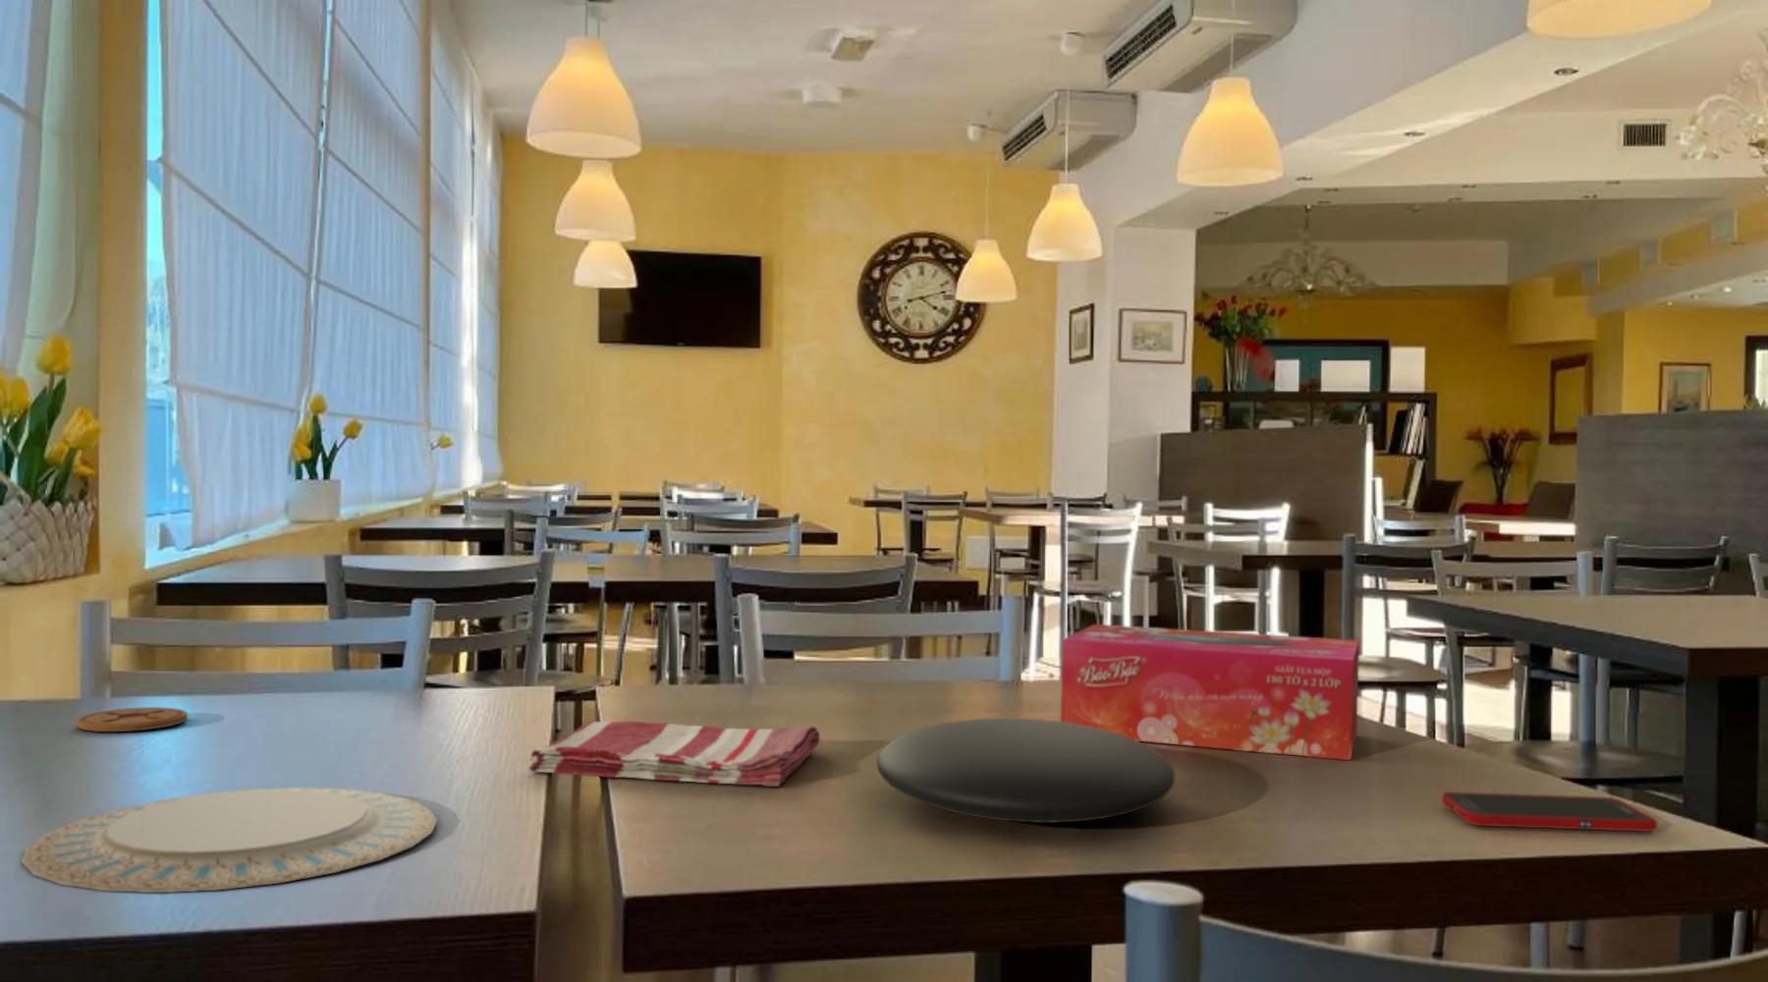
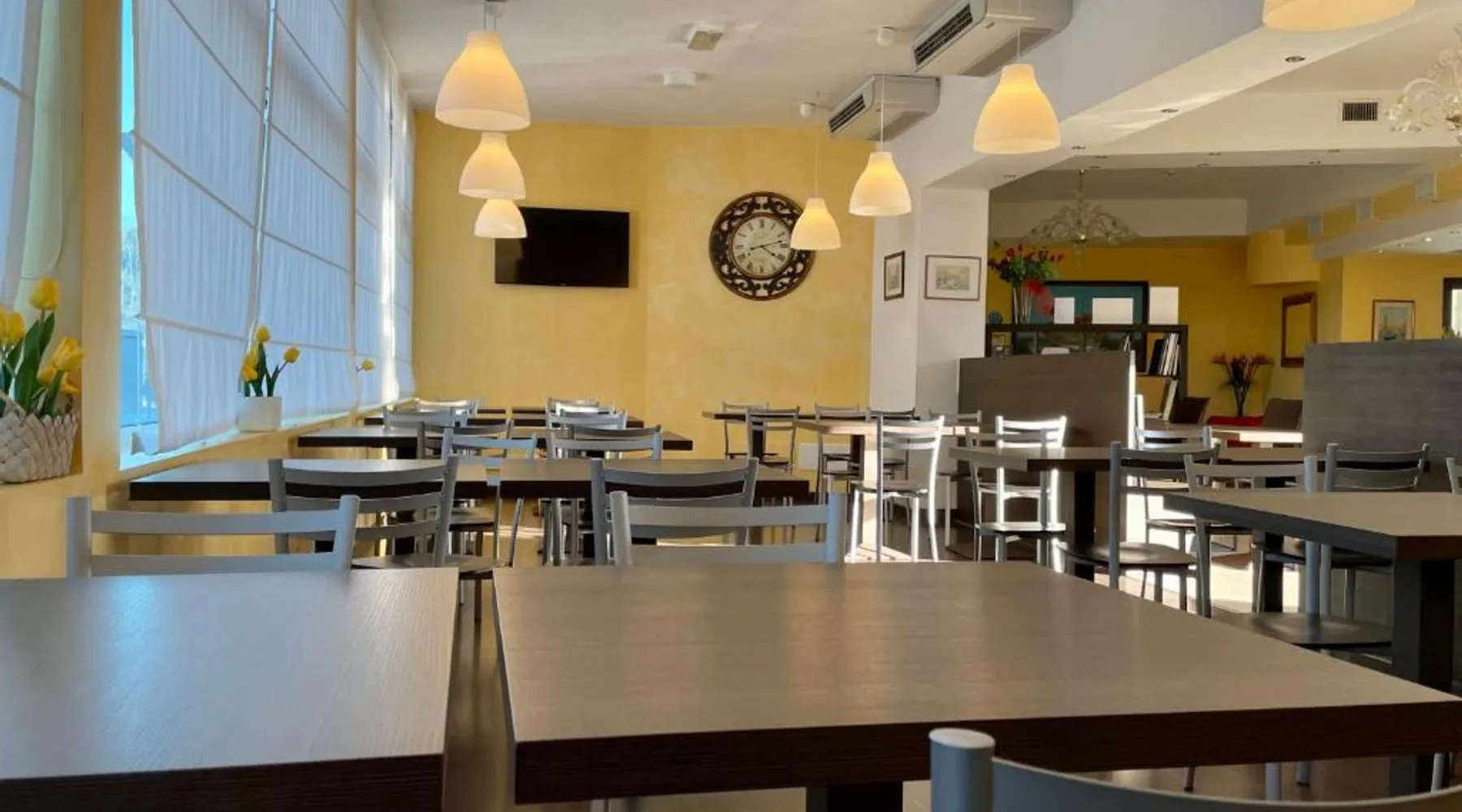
- cell phone [1441,791,1658,833]
- coaster [76,706,189,733]
- tissue box [1059,624,1360,761]
- chinaware [21,786,438,894]
- plate [877,717,1175,824]
- dish towel [527,720,820,787]
